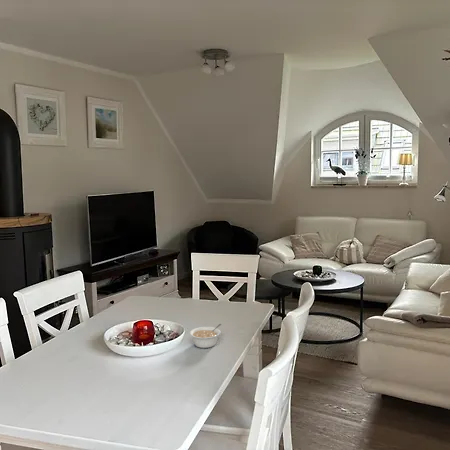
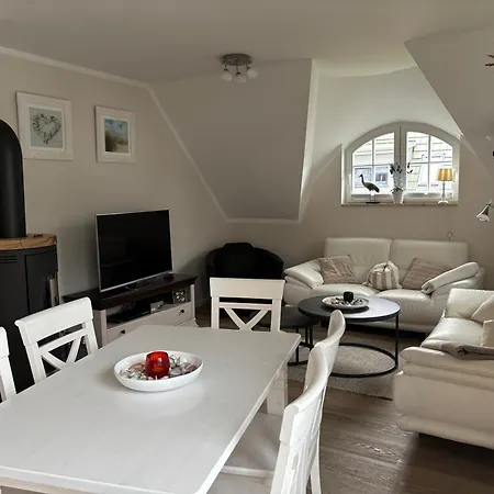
- legume [189,323,222,349]
